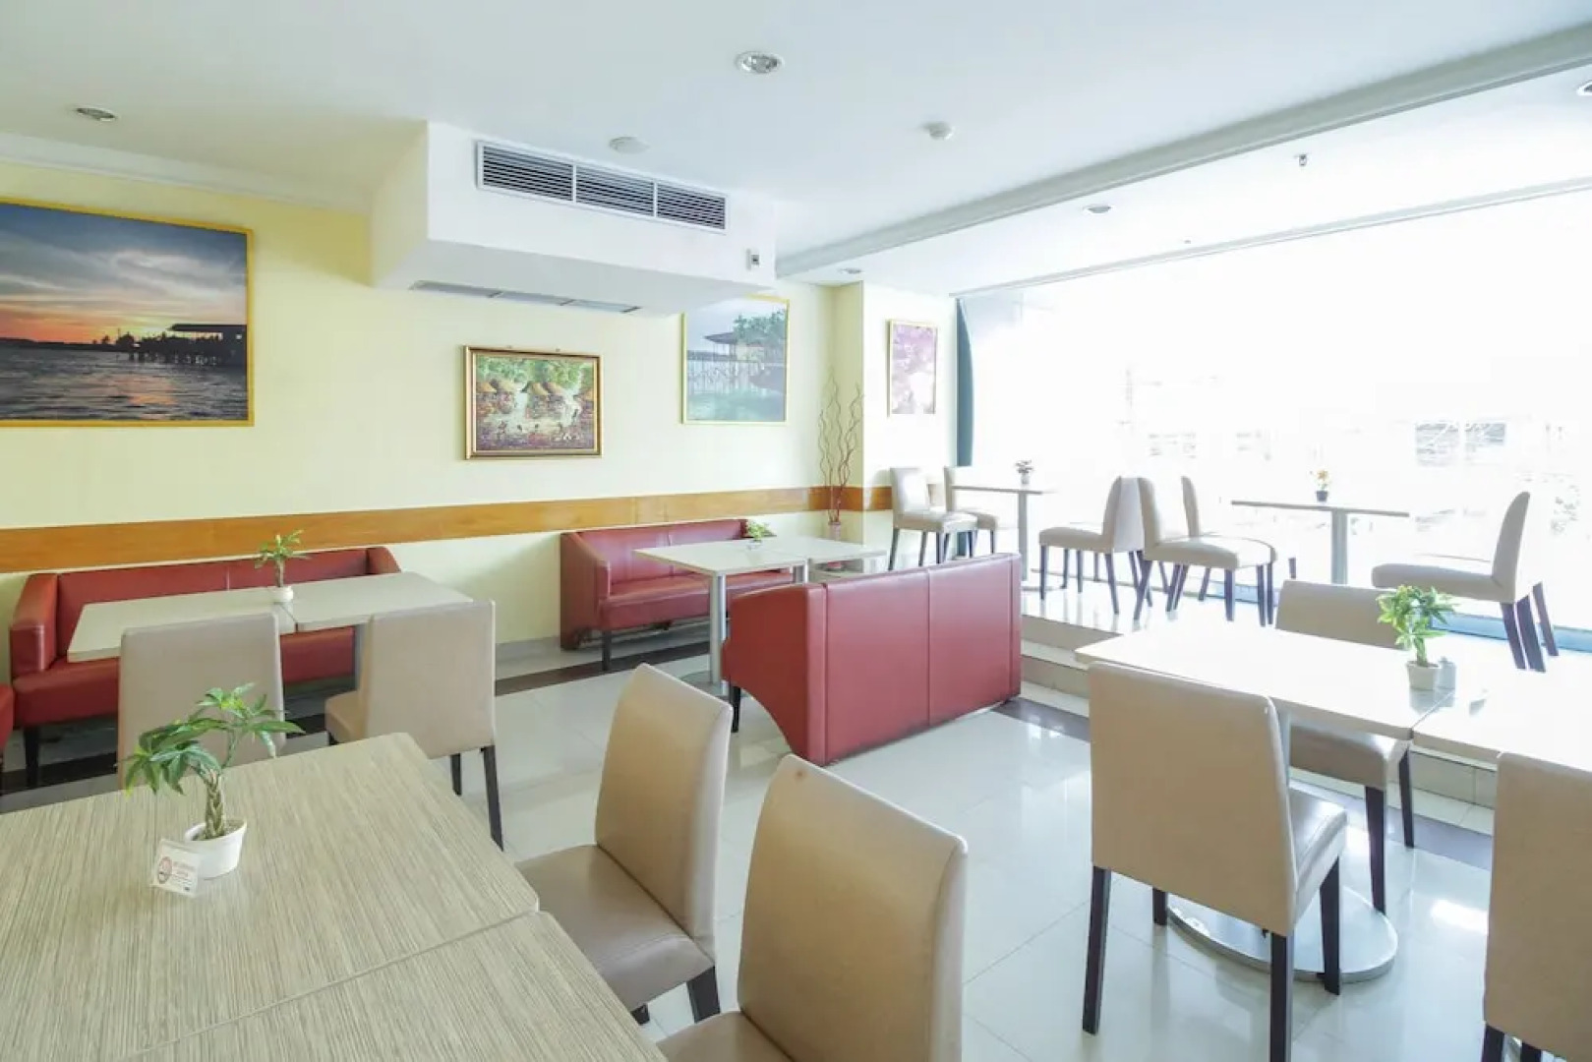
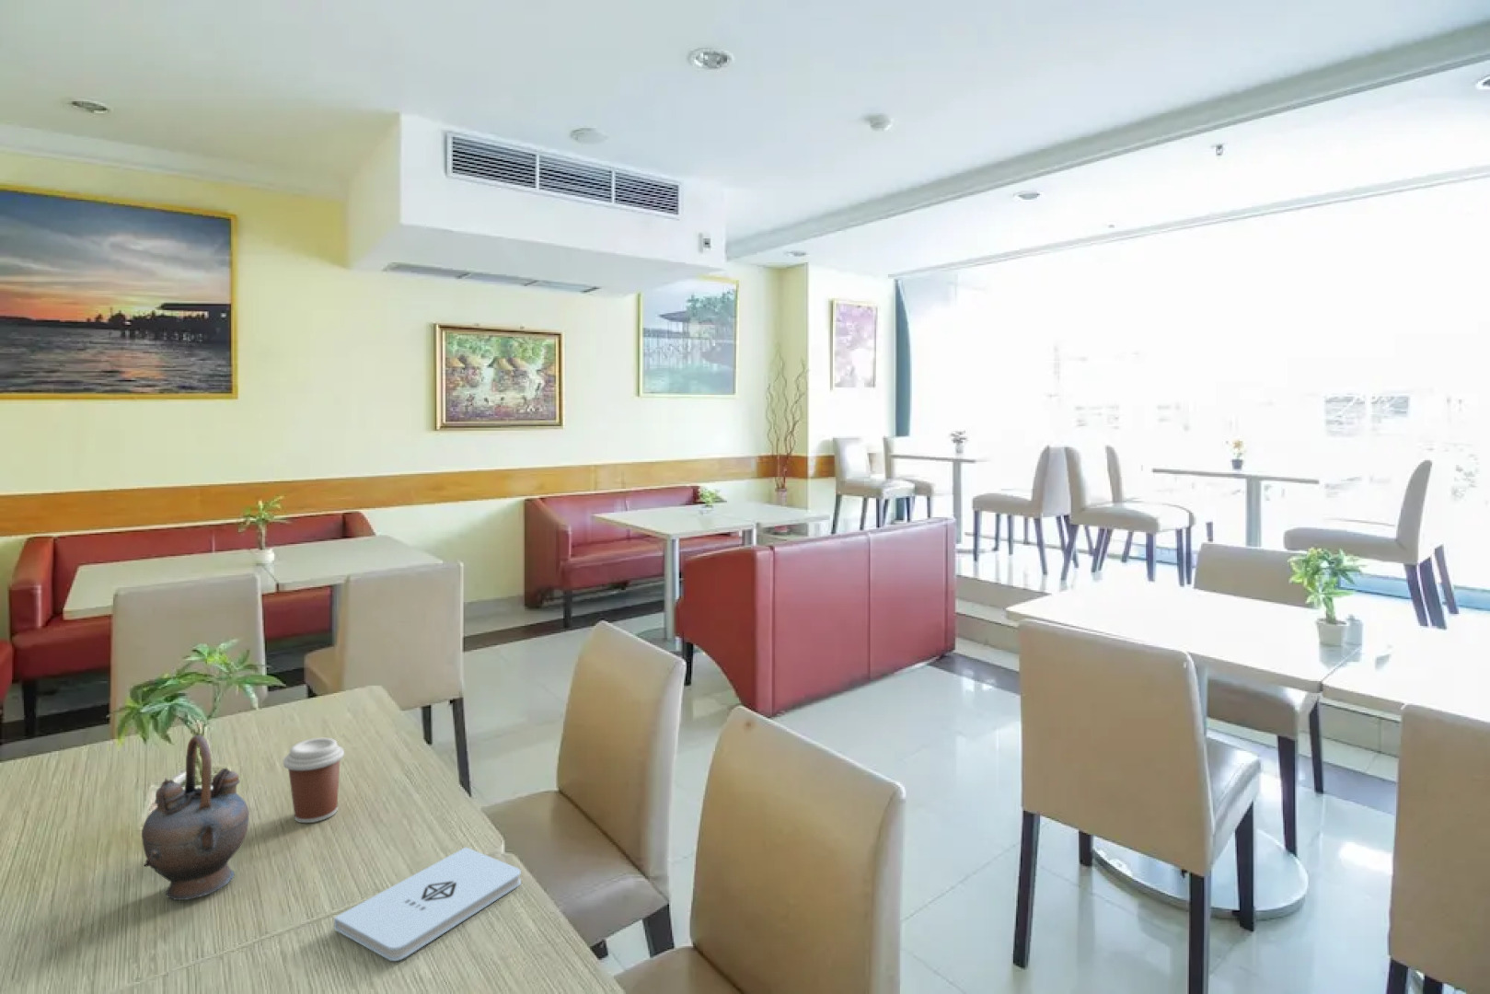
+ notepad [333,845,521,962]
+ teapot [141,734,251,901]
+ coffee cup [283,738,345,824]
